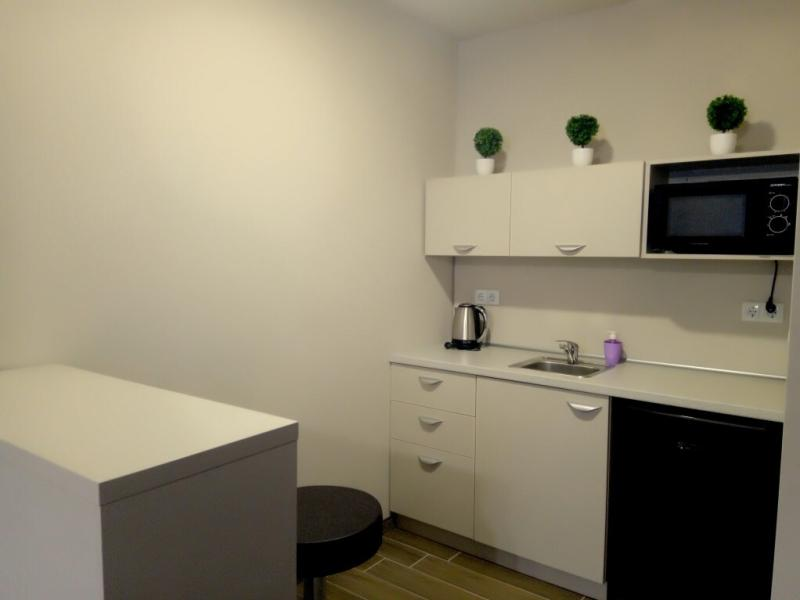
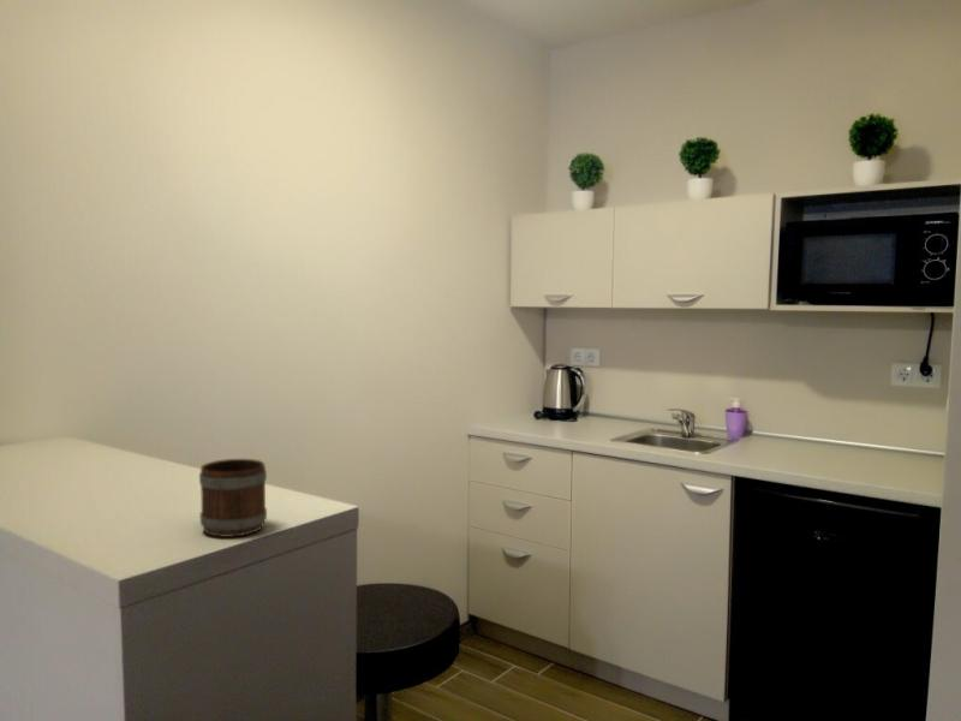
+ mug [198,458,268,538]
